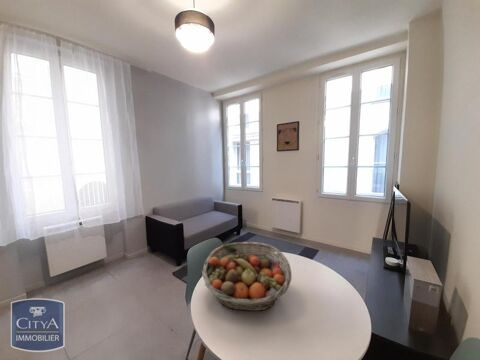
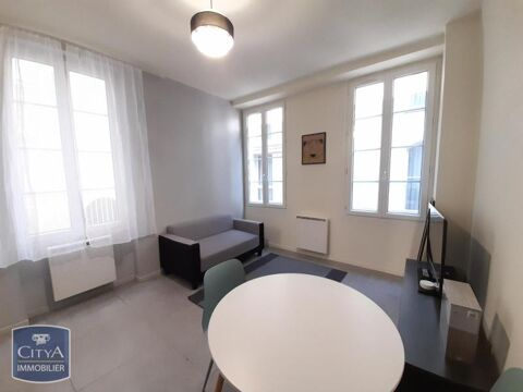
- fruit basket [201,241,293,312]
